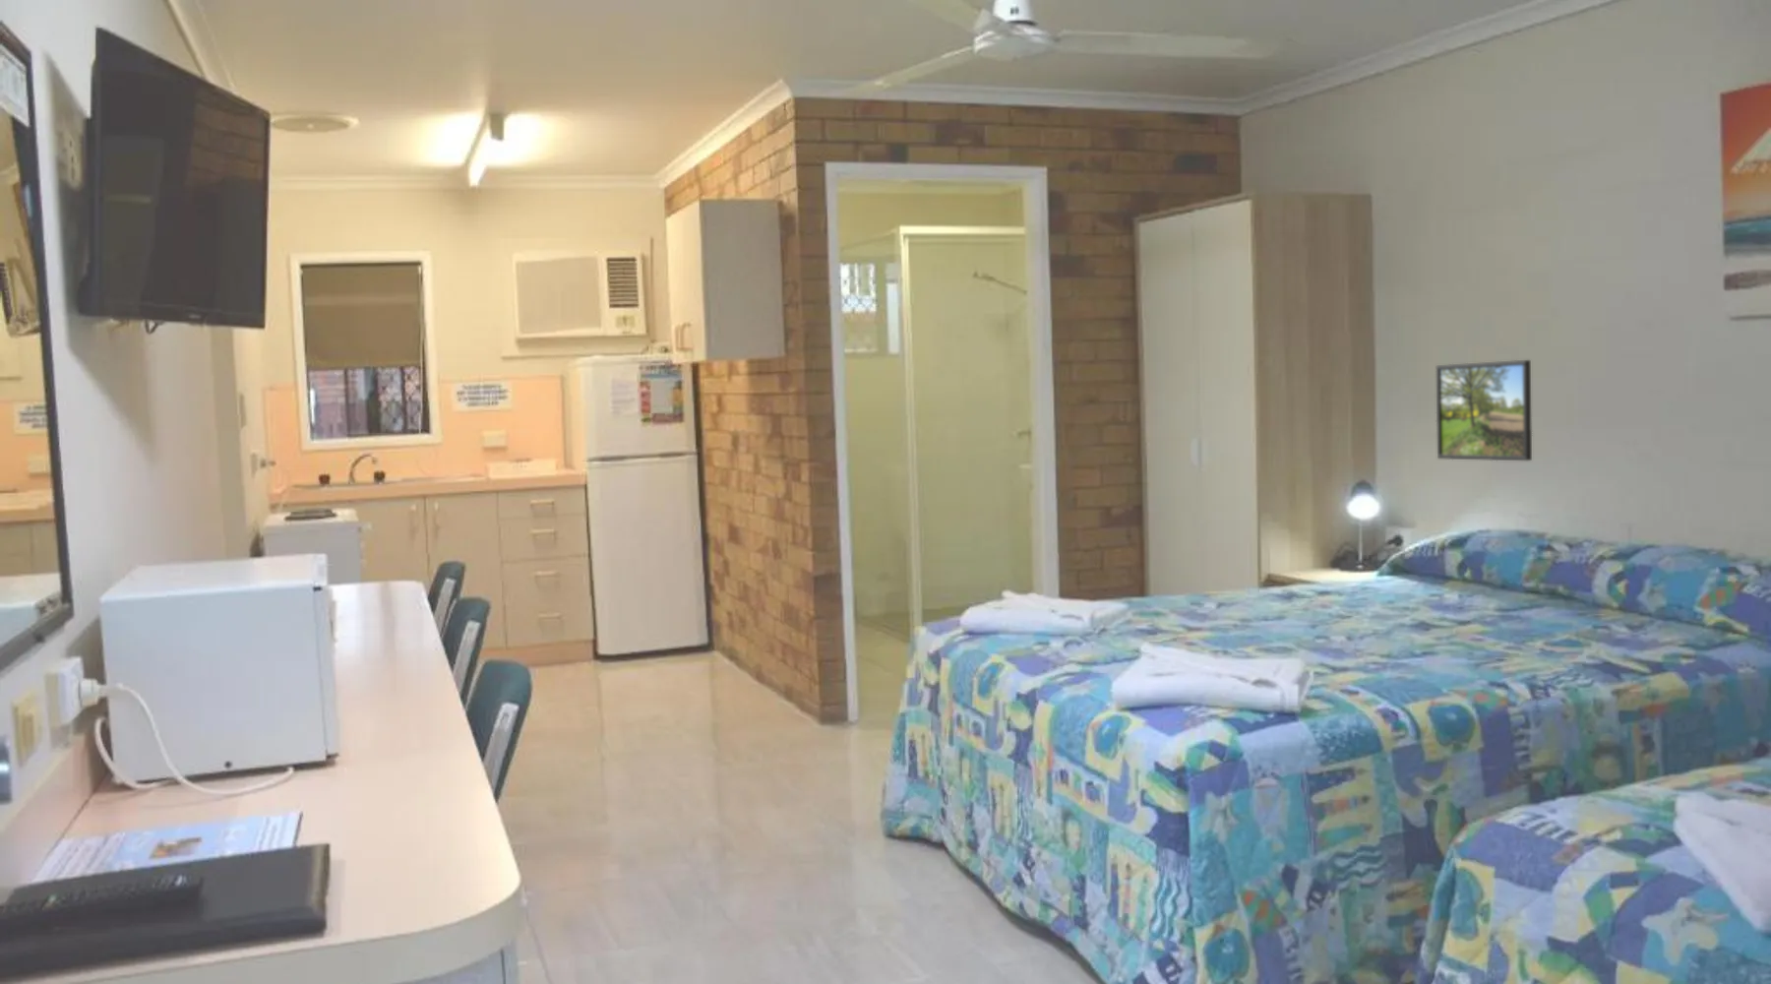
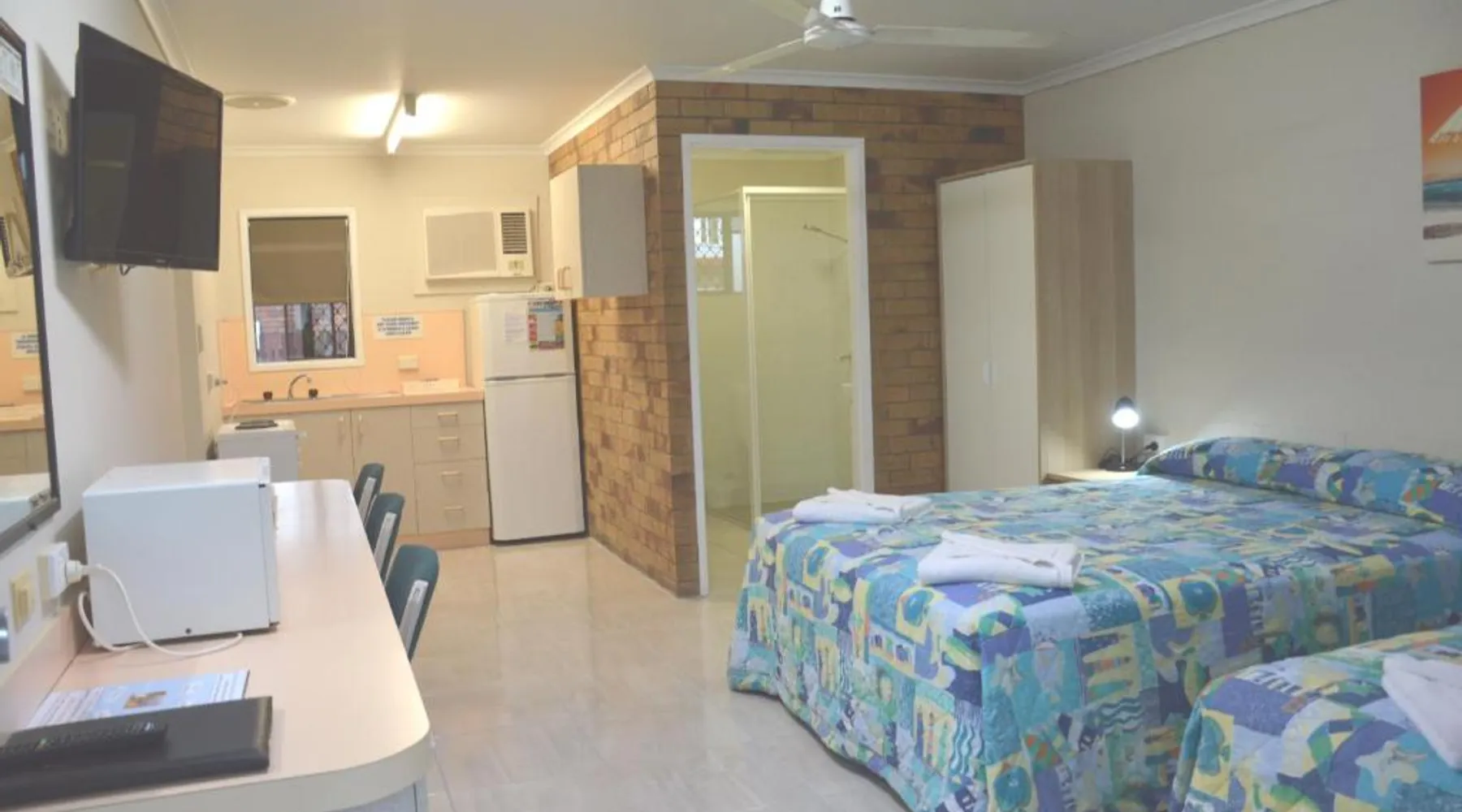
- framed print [1435,359,1532,462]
